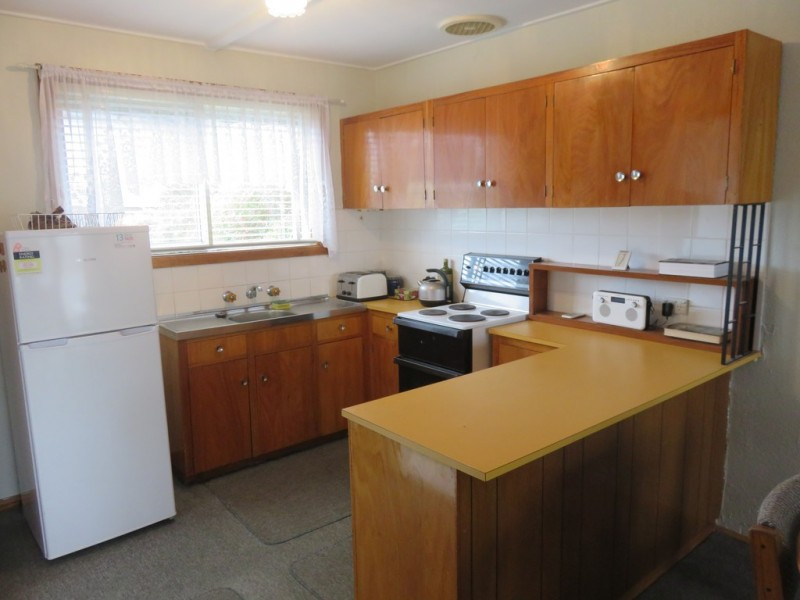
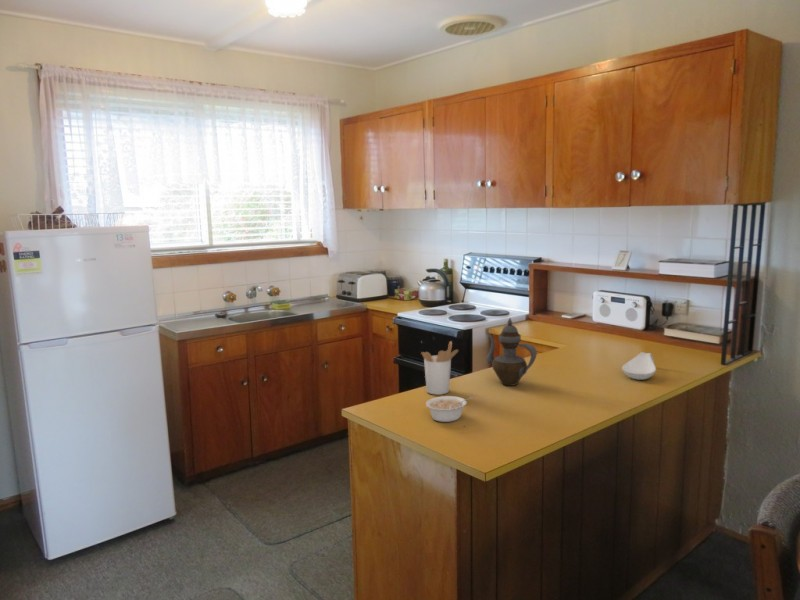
+ teapot [486,317,538,387]
+ legume [425,395,475,423]
+ utensil holder [420,340,459,396]
+ spoon rest [621,351,657,381]
